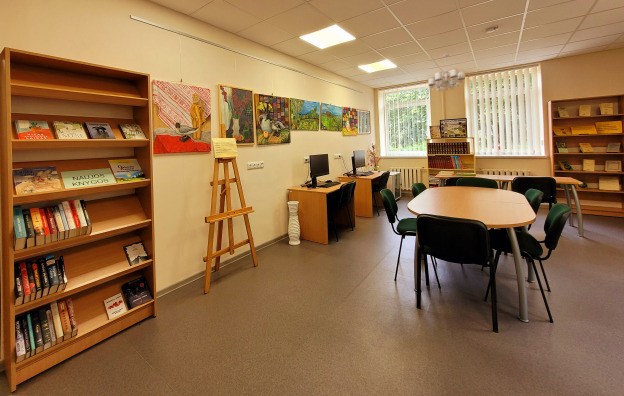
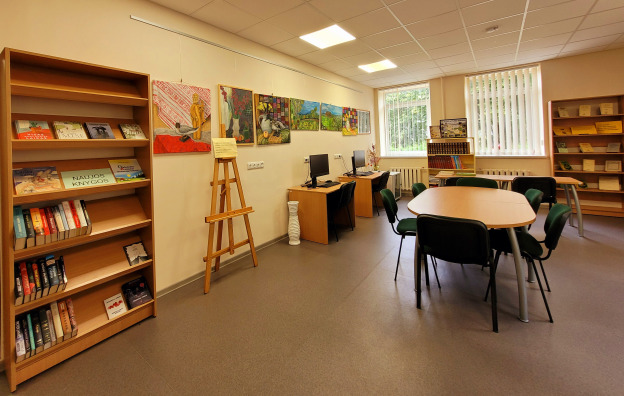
- chandelier [427,53,466,93]
